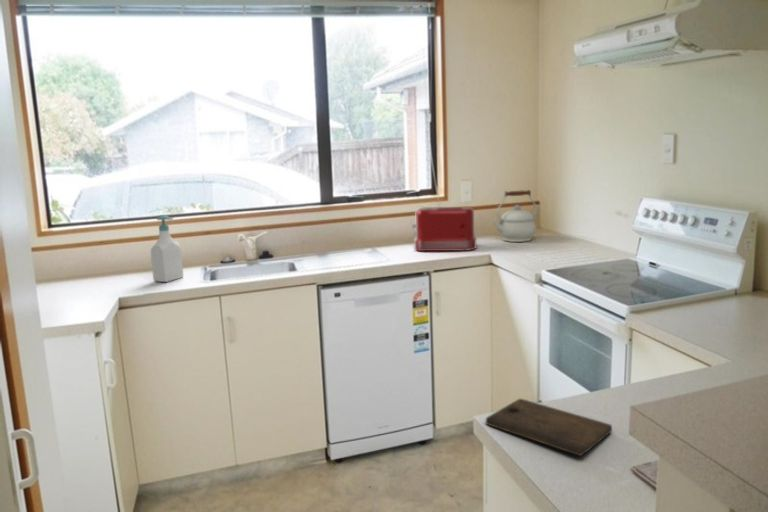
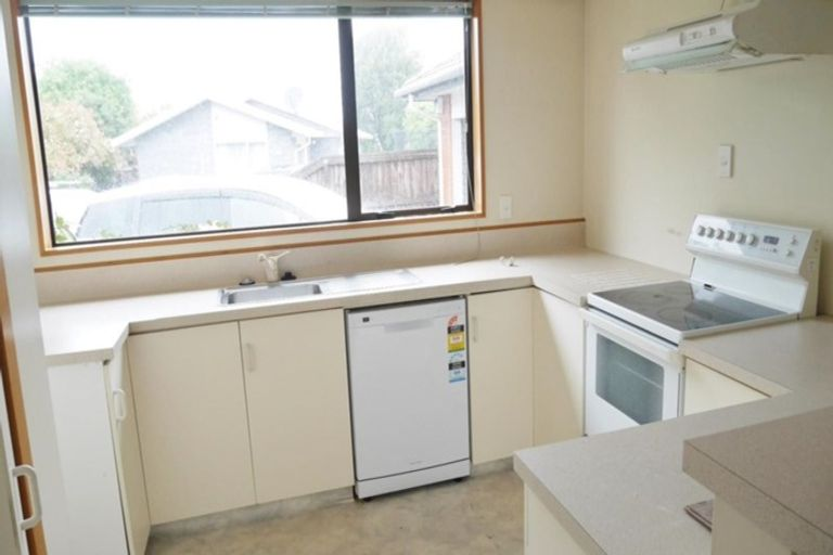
- kettle [491,189,538,243]
- cutting board [485,398,613,457]
- soap bottle [150,214,184,283]
- toaster [411,206,477,252]
